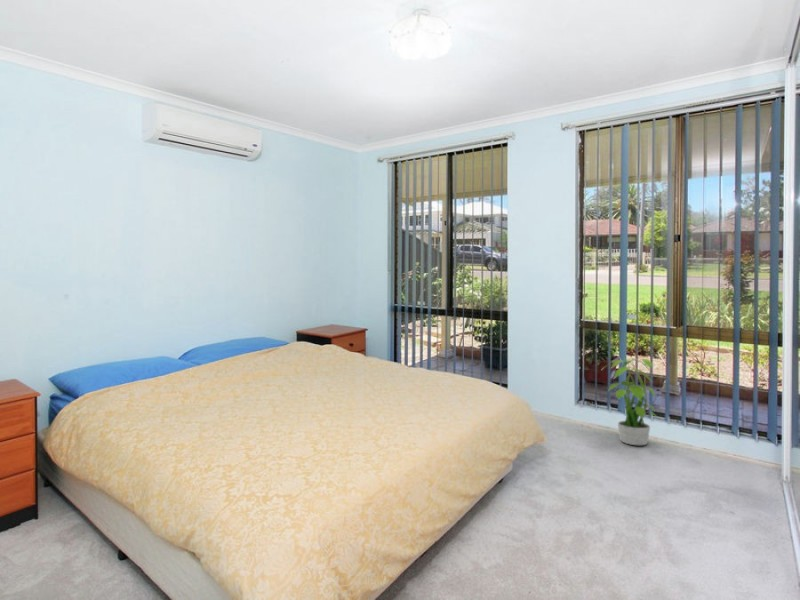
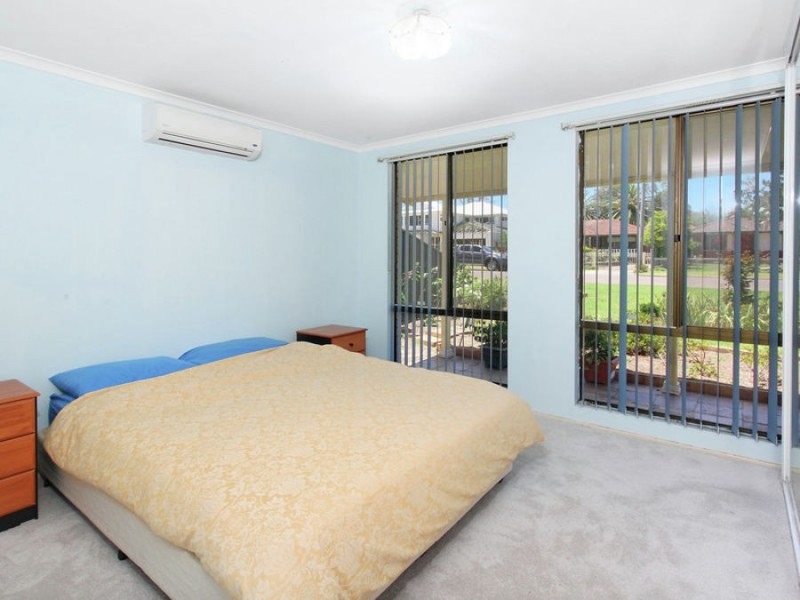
- potted plant [601,356,663,446]
